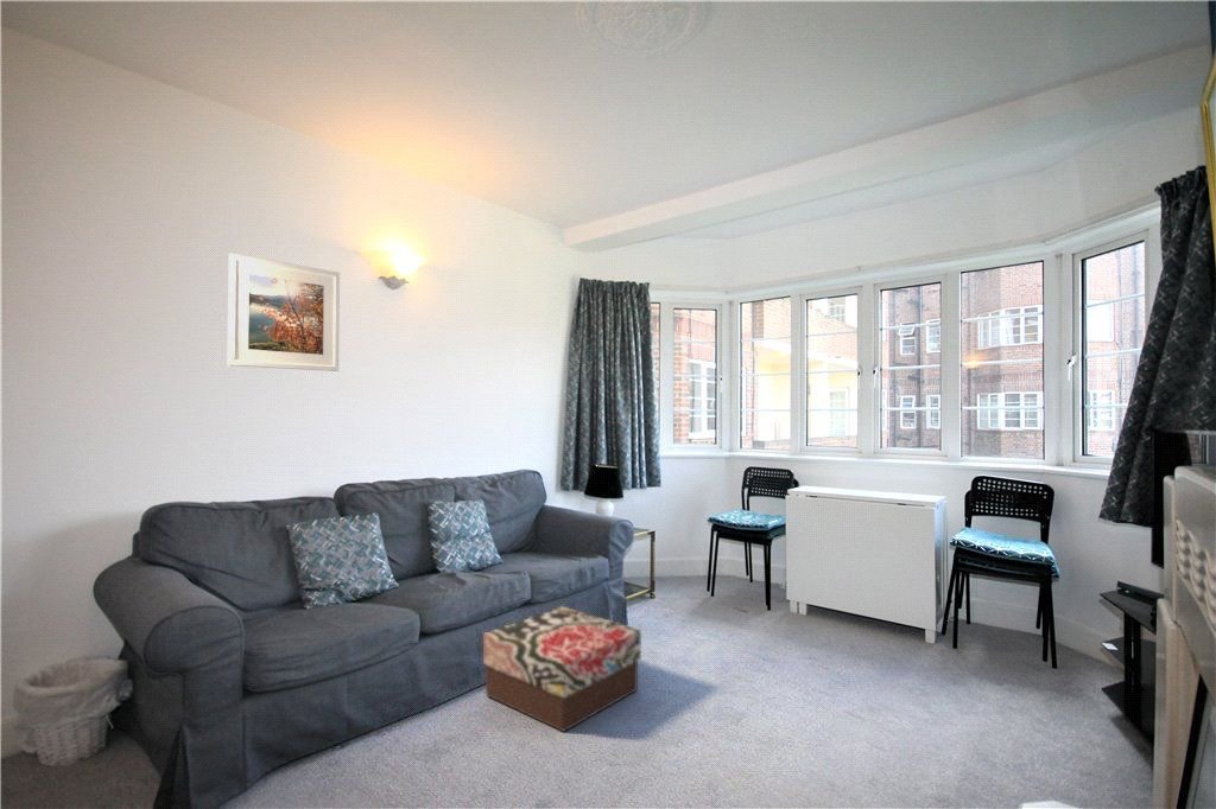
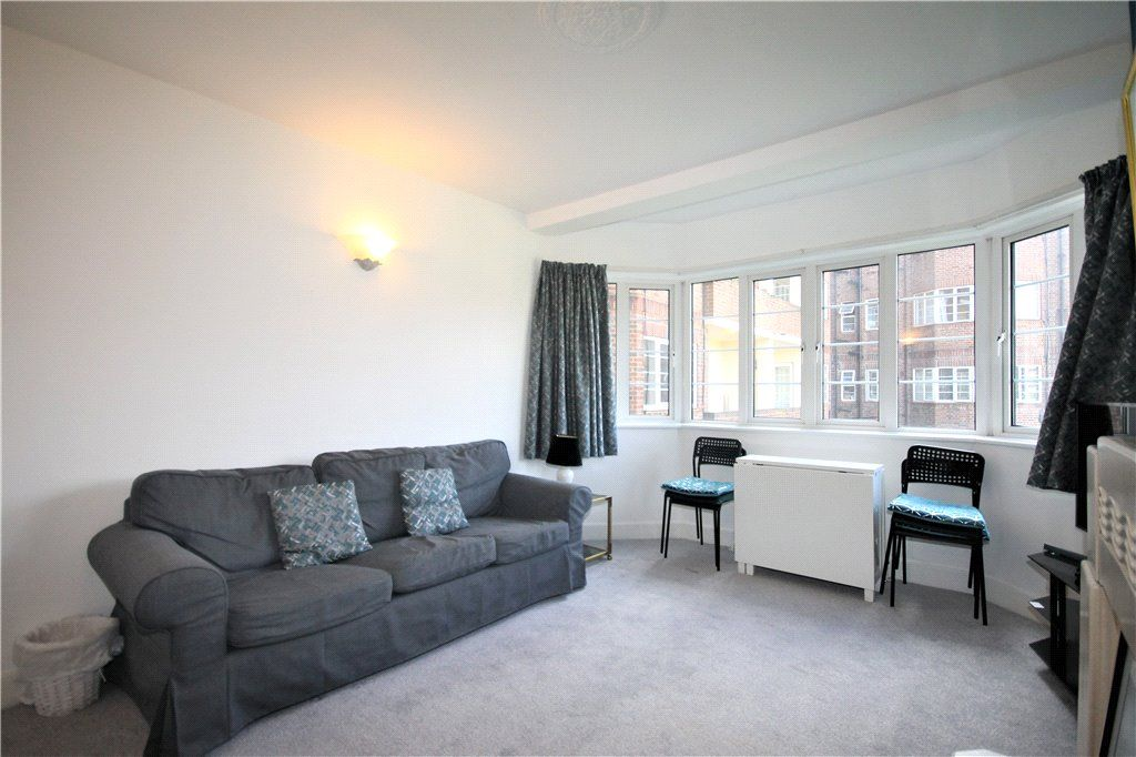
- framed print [227,251,341,372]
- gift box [482,606,642,733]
